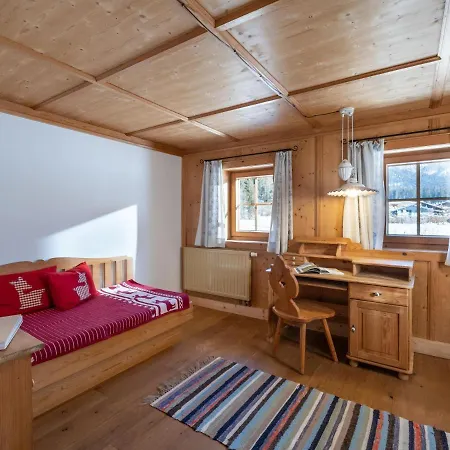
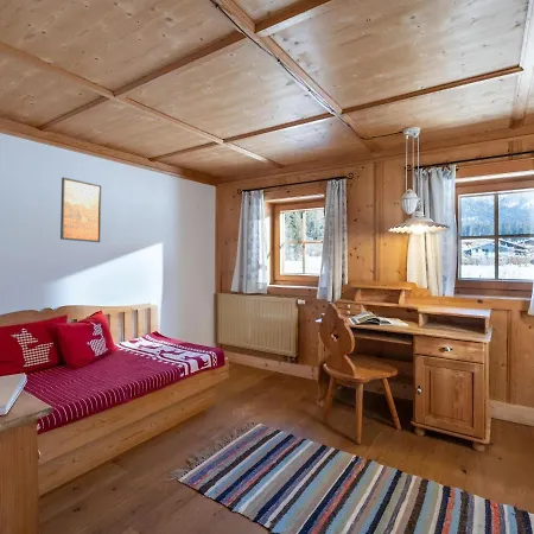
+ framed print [59,177,102,243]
